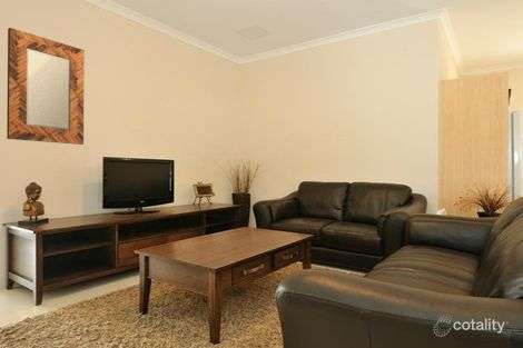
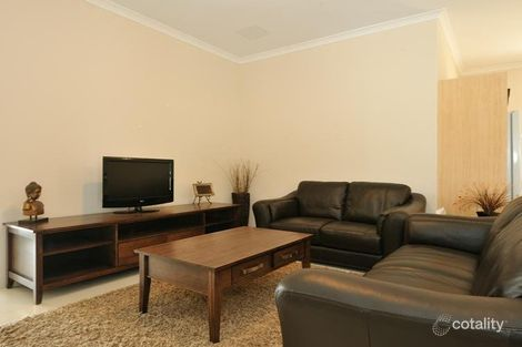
- home mirror [6,27,86,146]
